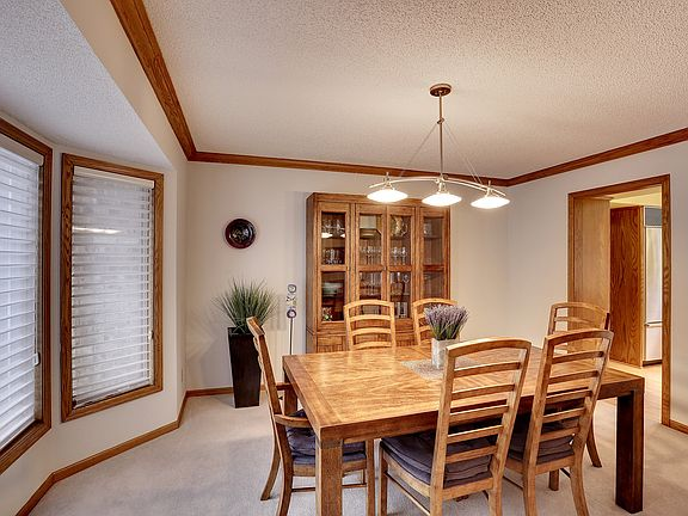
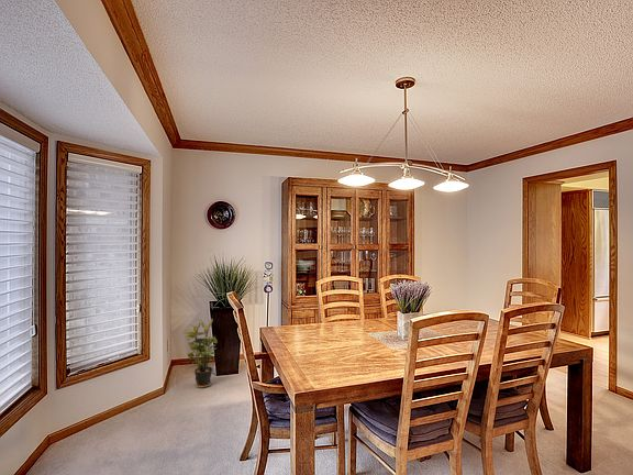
+ potted plant [184,318,219,389]
